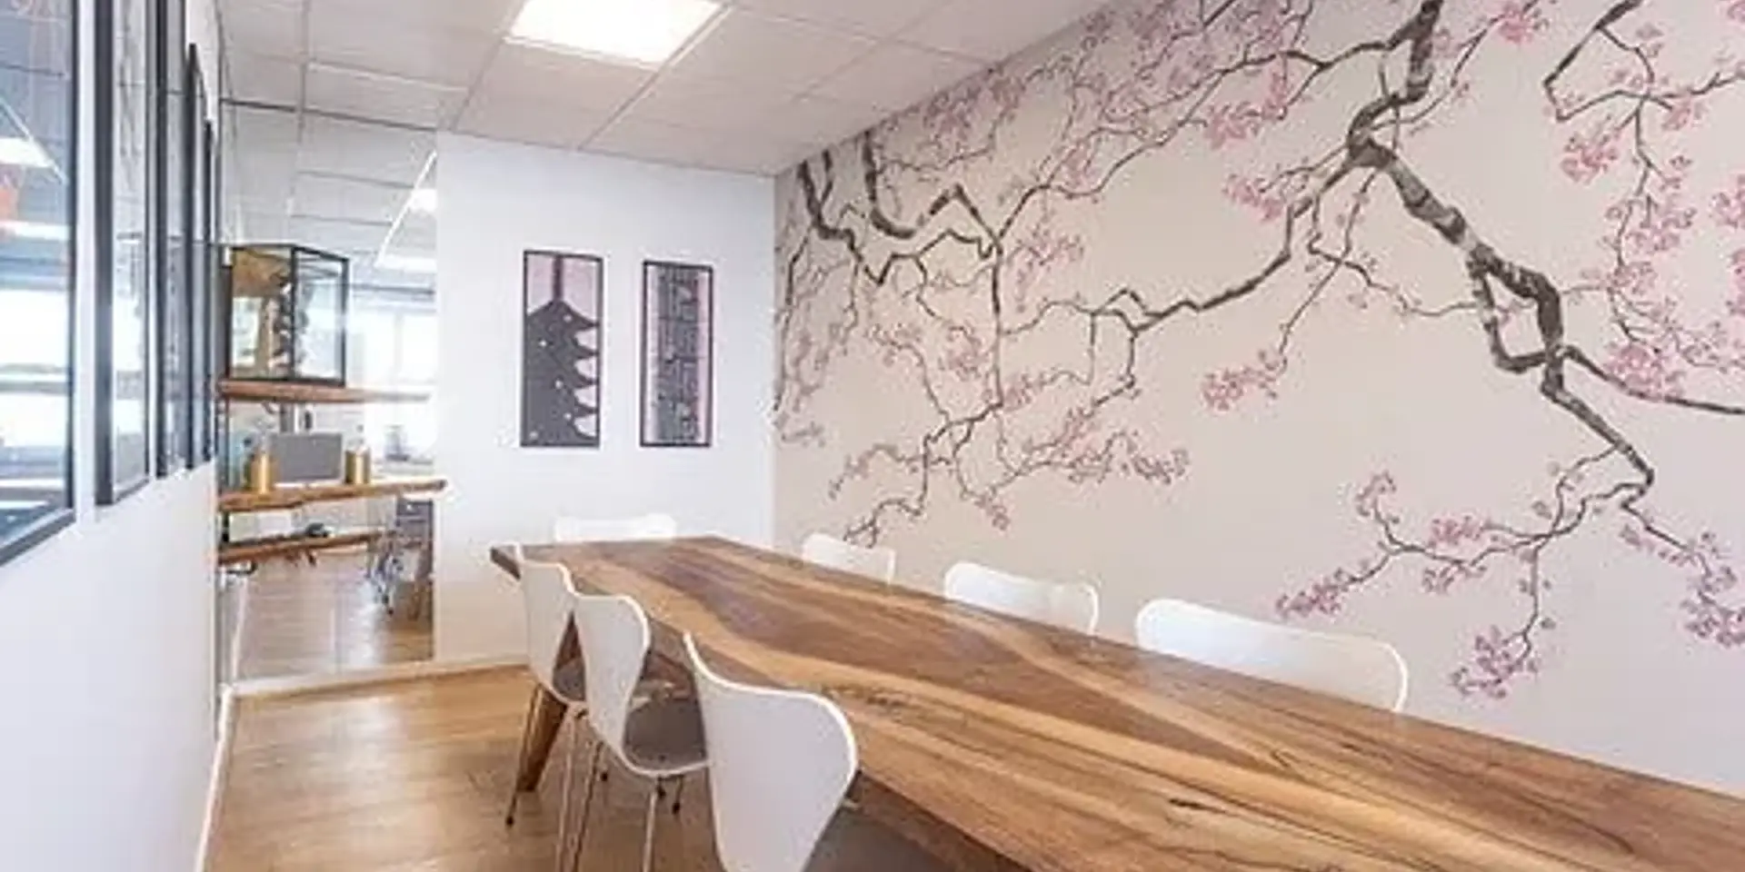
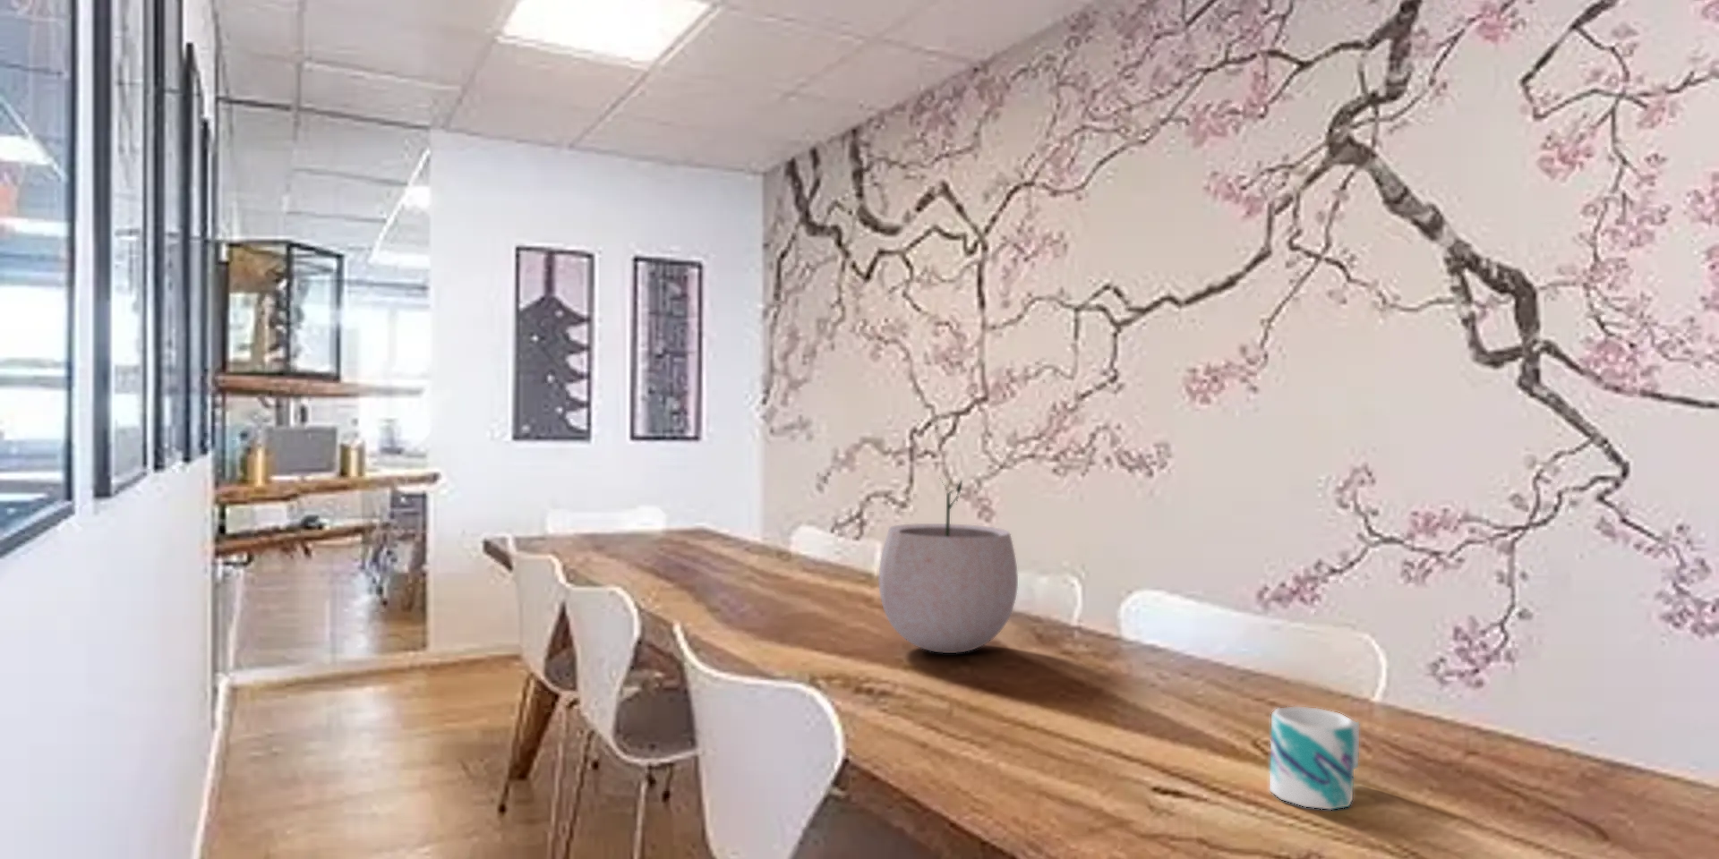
+ plant pot [878,476,1018,654]
+ mug [1268,706,1361,811]
